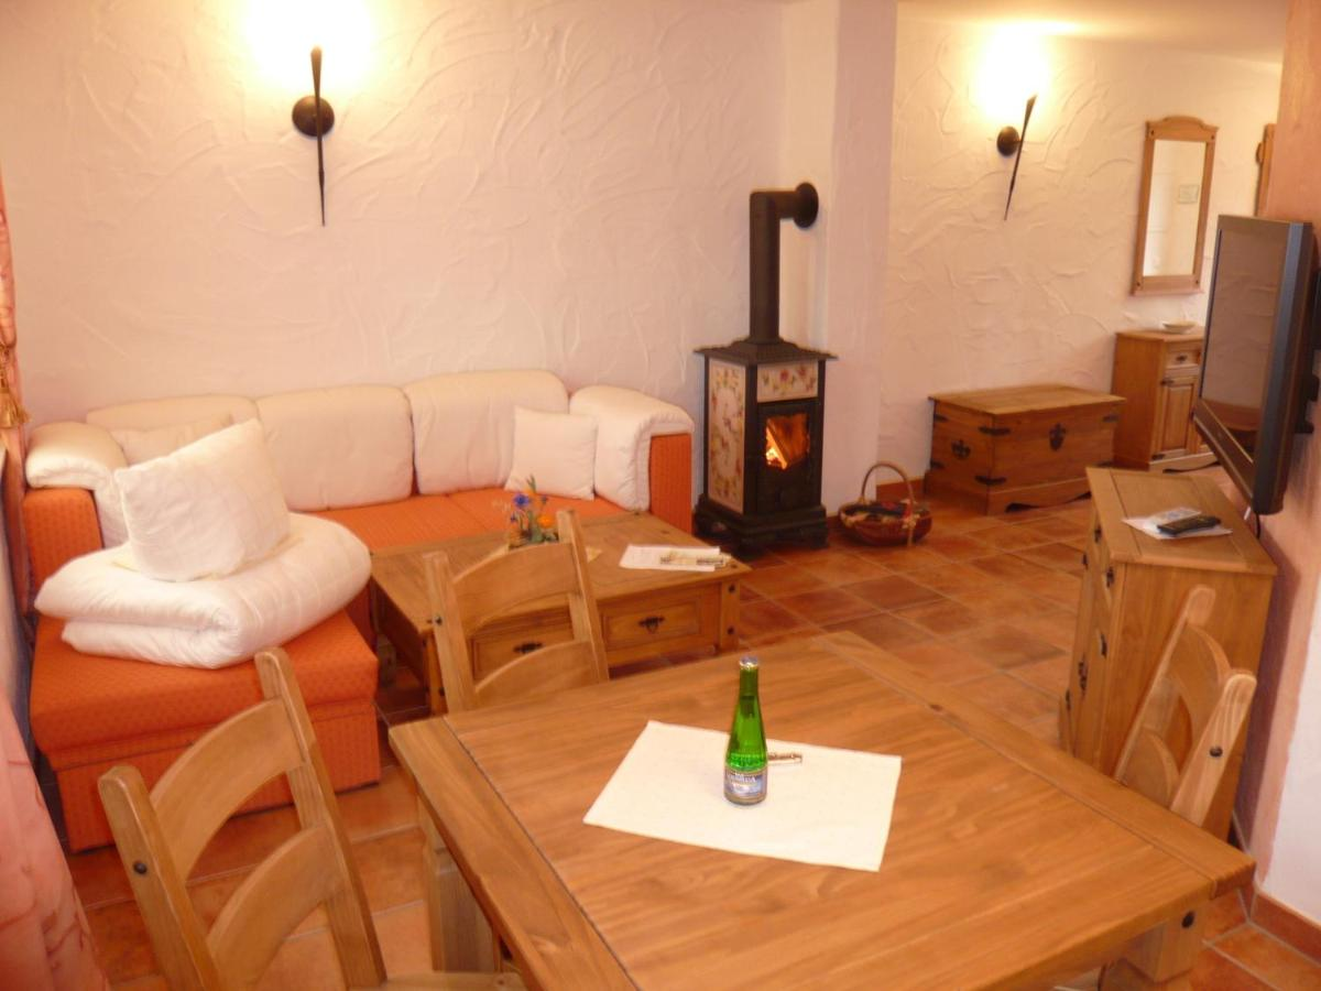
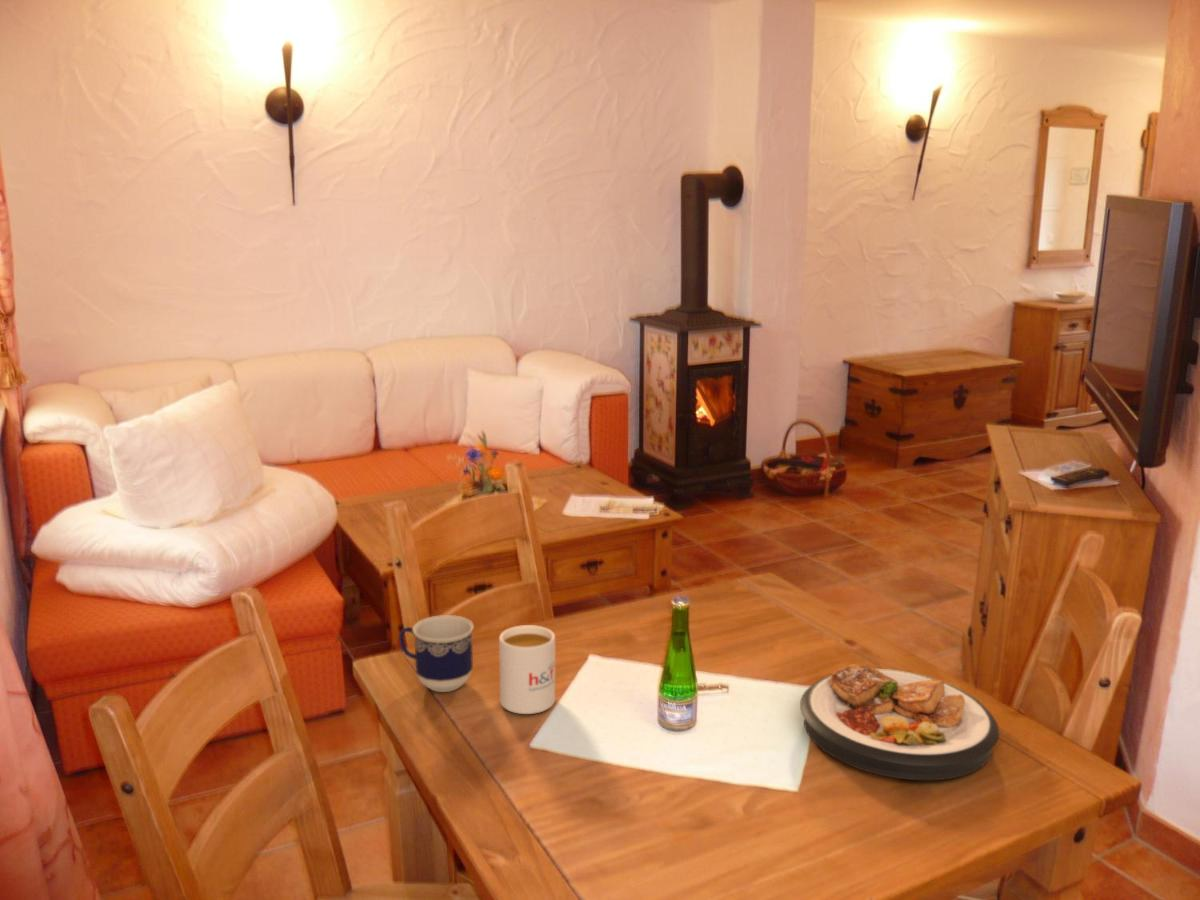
+ mug [498,624,556,715]
+ cup [398,614,475,693]
+ plate [799,663,1000,781]
